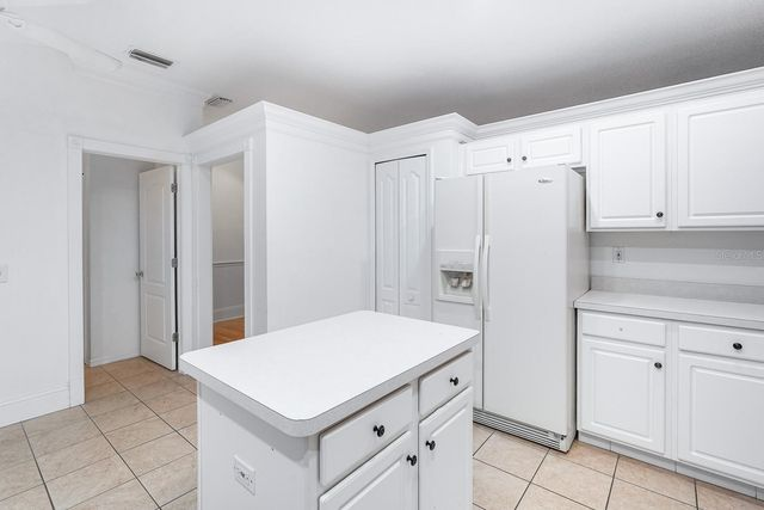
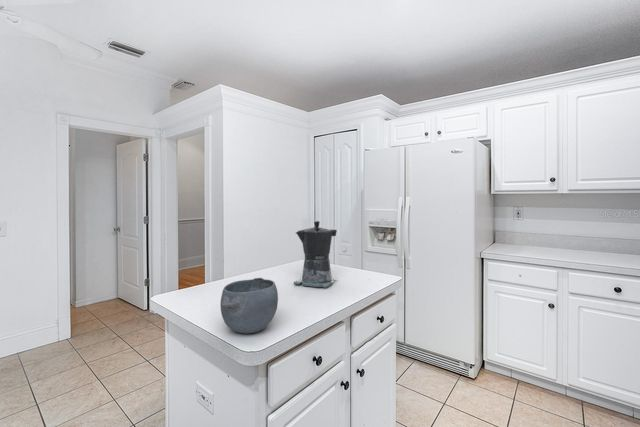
+ coffee maker [293,220,338,288]
+ bowl [220,277,279,335]
